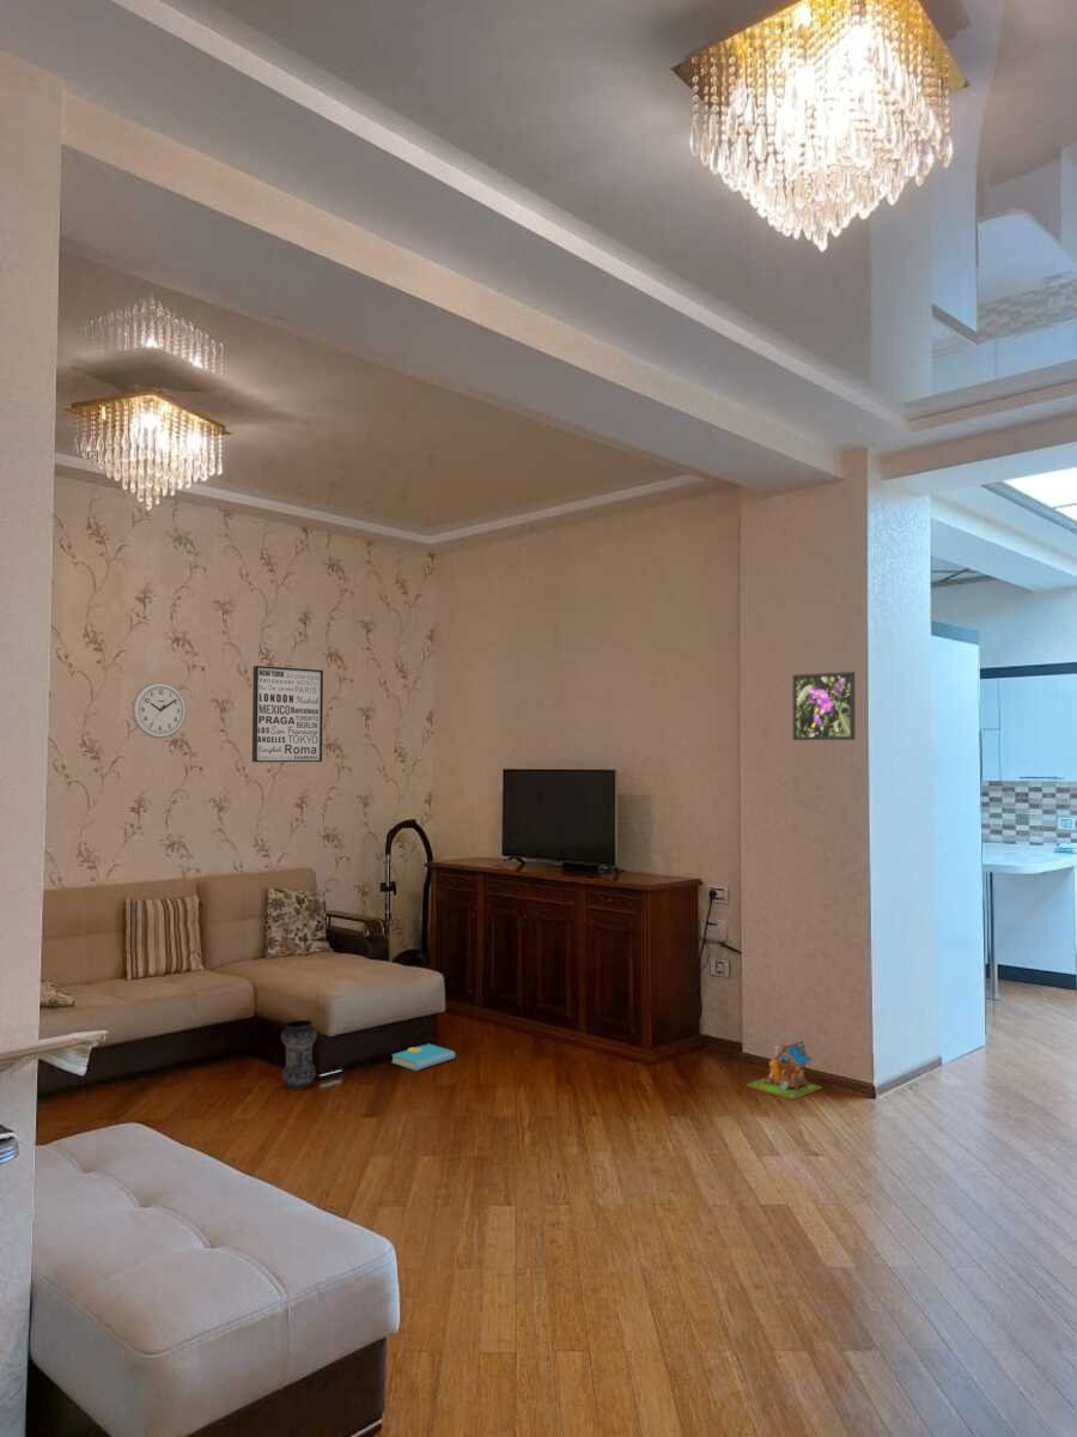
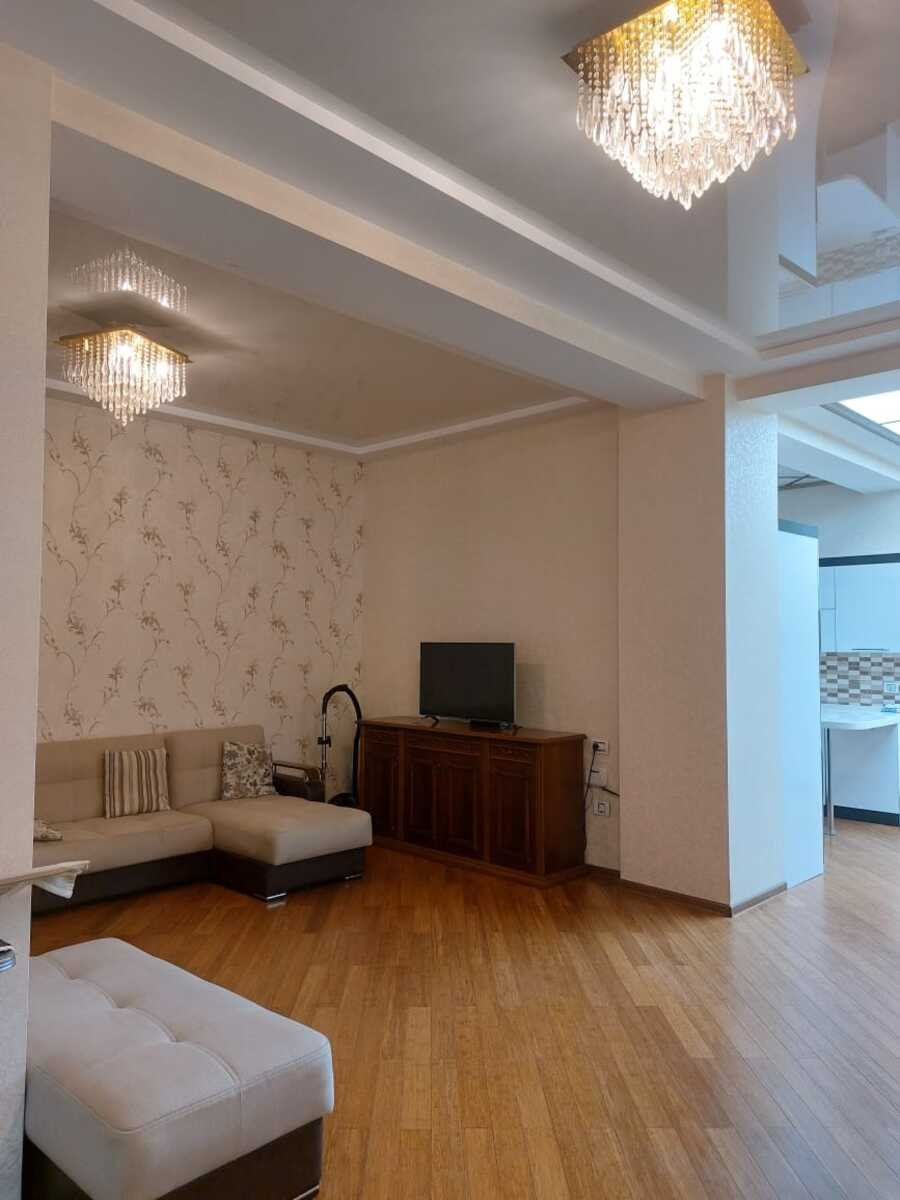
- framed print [792,671,857,741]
- vase [280,1019,318,1091]
- toy house [744,1036,823,1101]
- book [390,1043,456,1072]
- wall clock [132,681,188,740]
- wall art [251,665,324,763]
